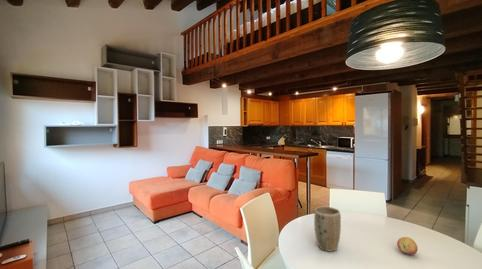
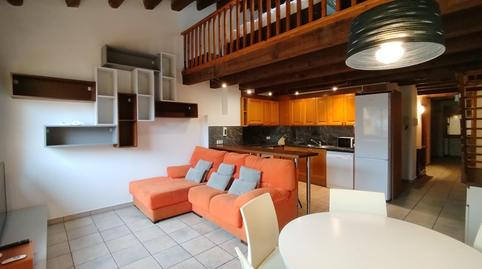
- plant pot [313,206,342,252]
- fruit [396,236,419,256]
